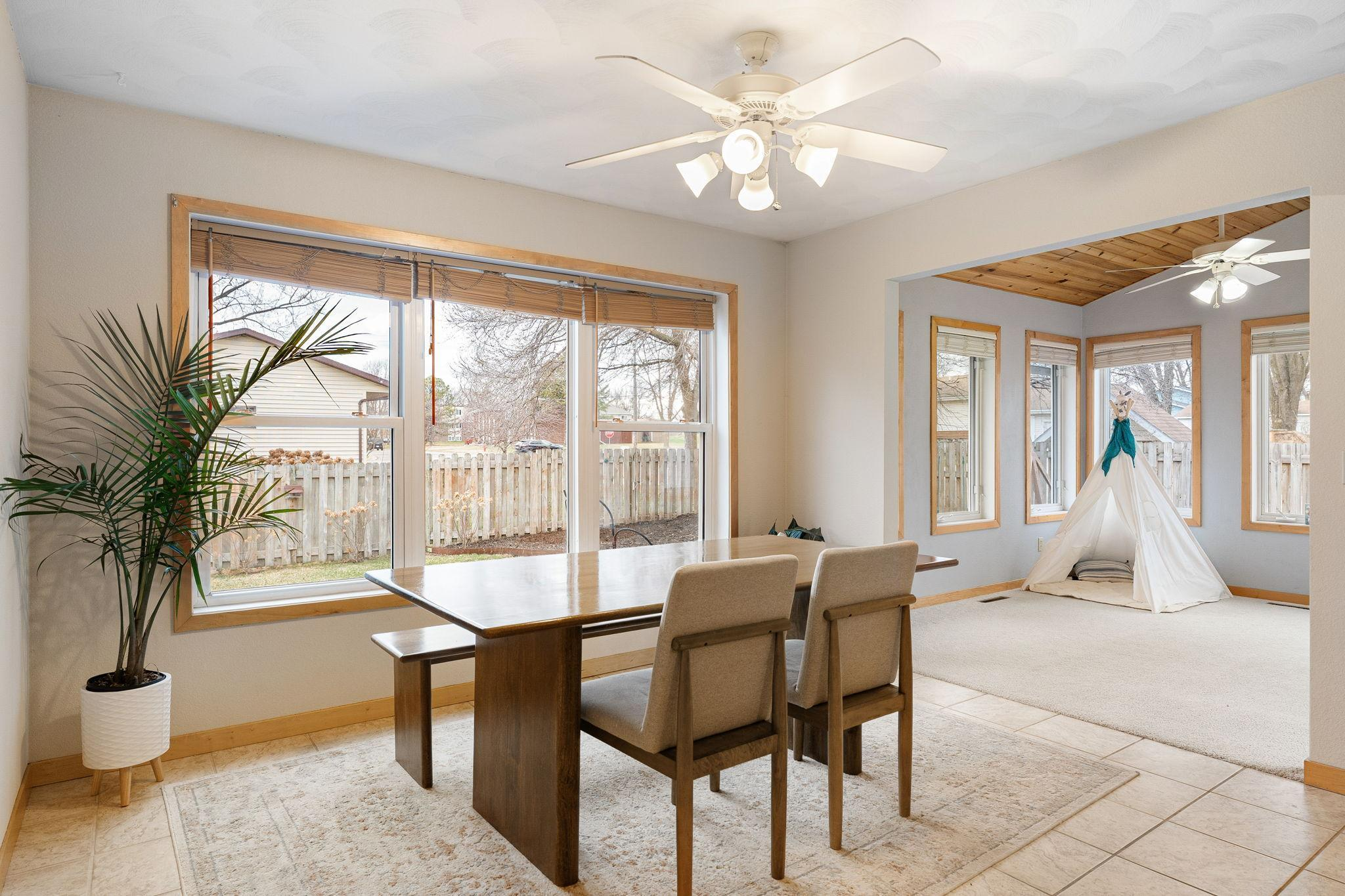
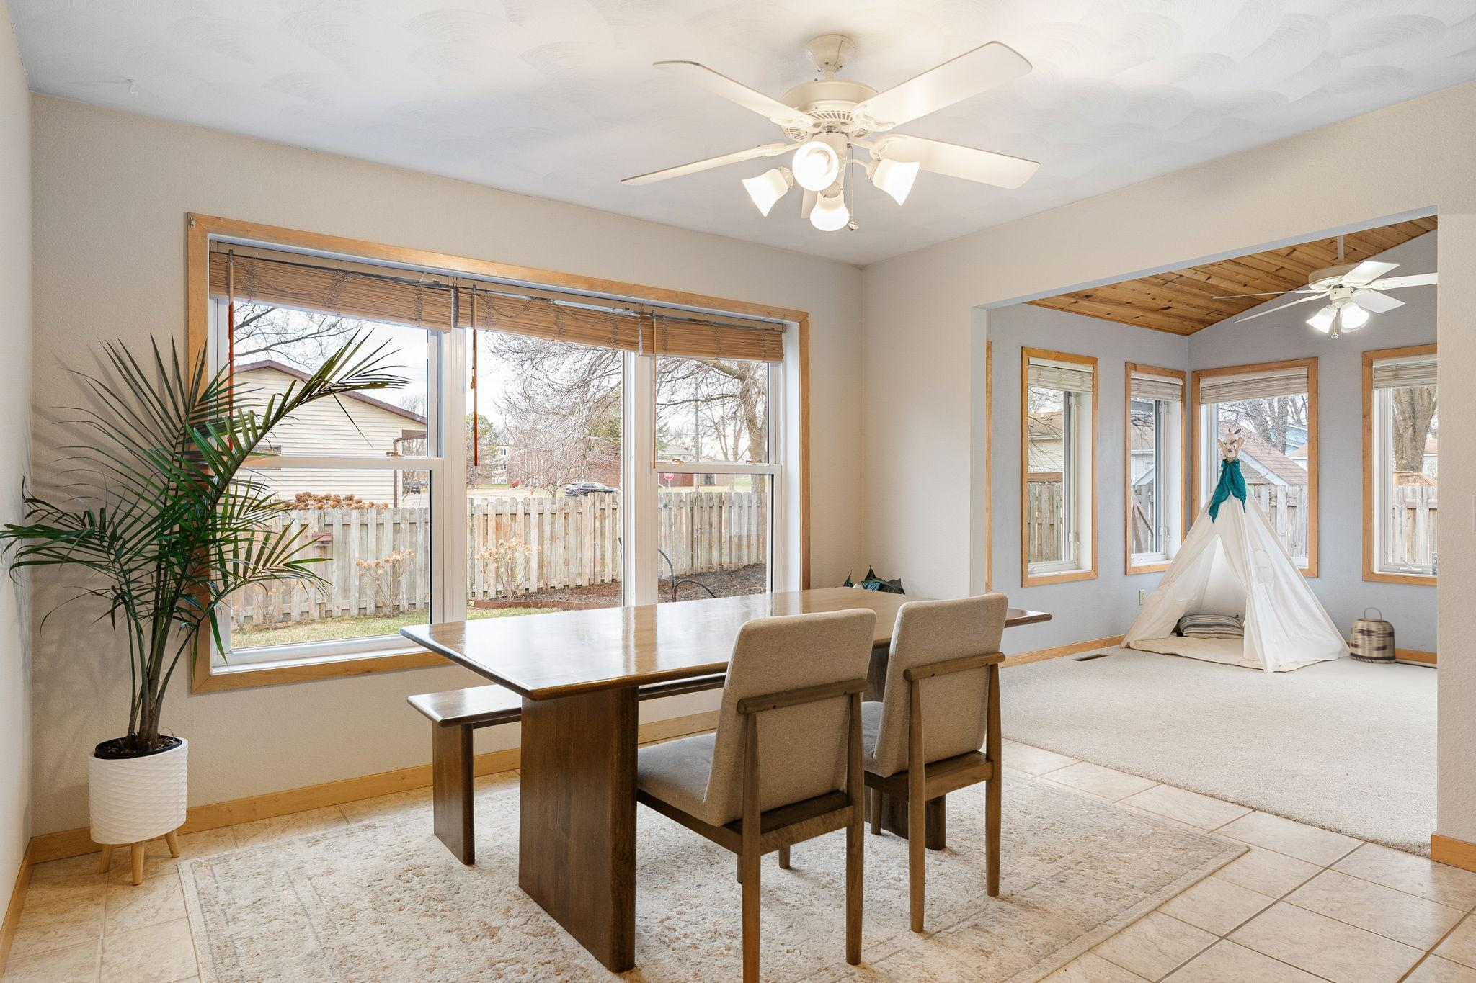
+ basket [1349,607,1397,664]
